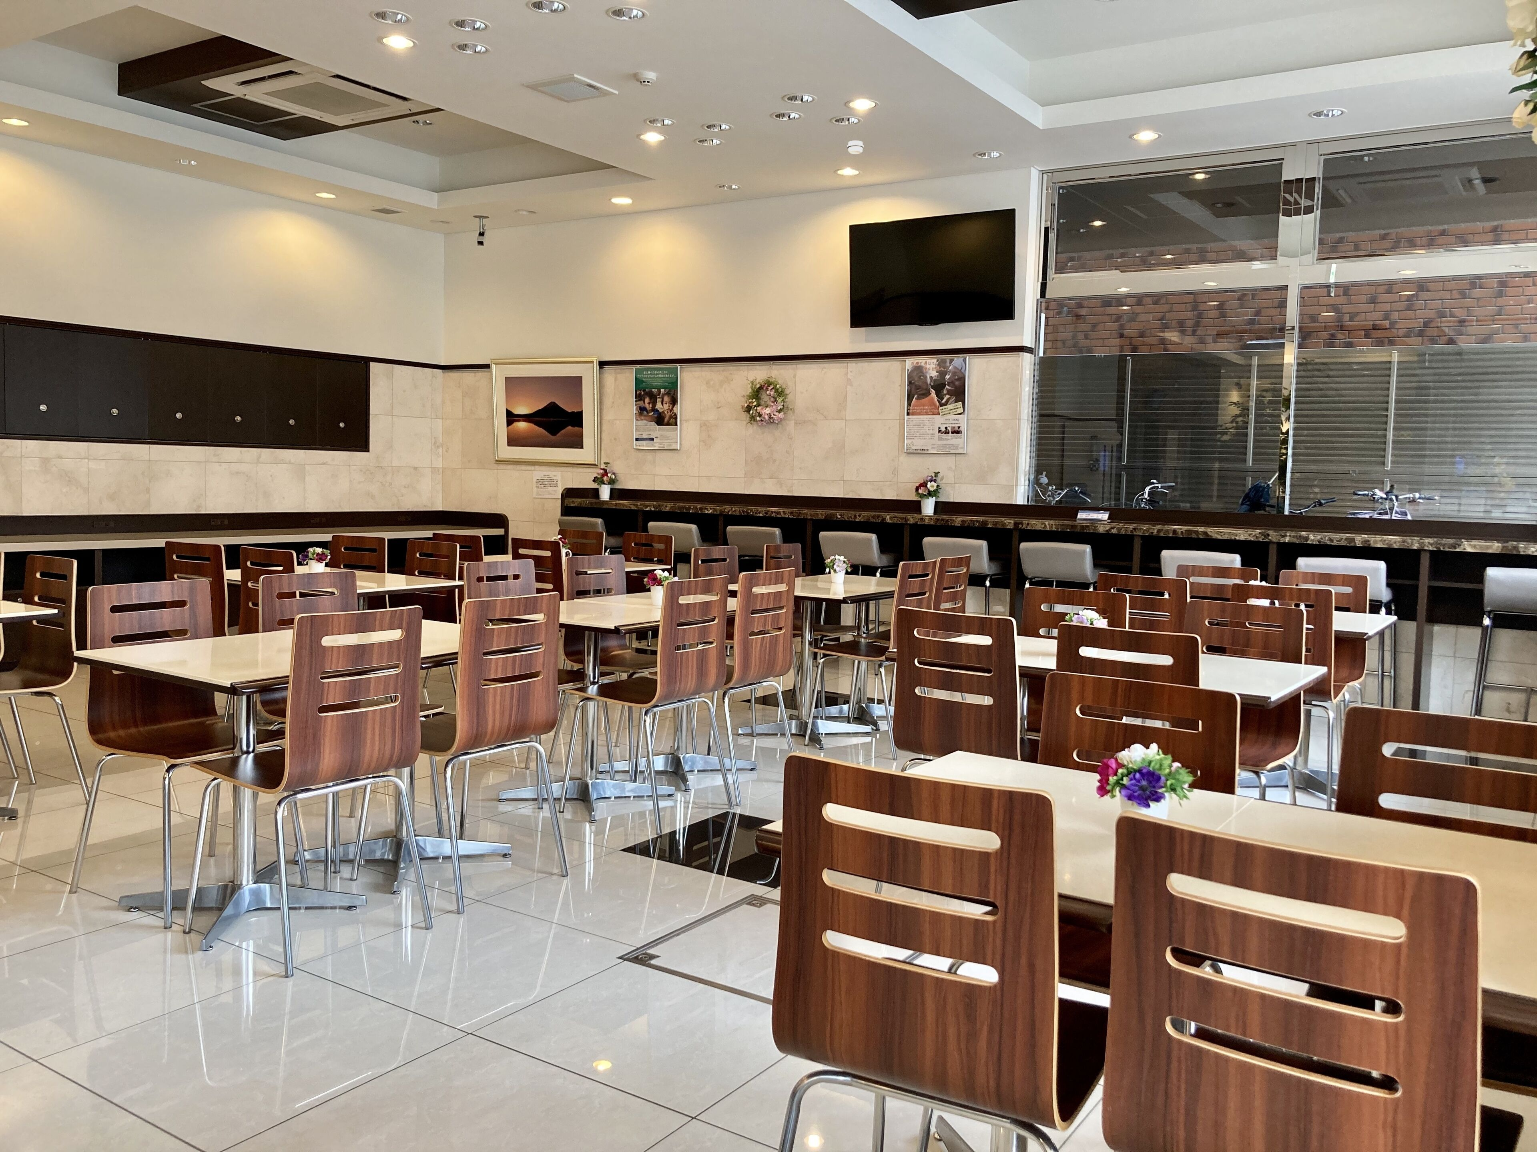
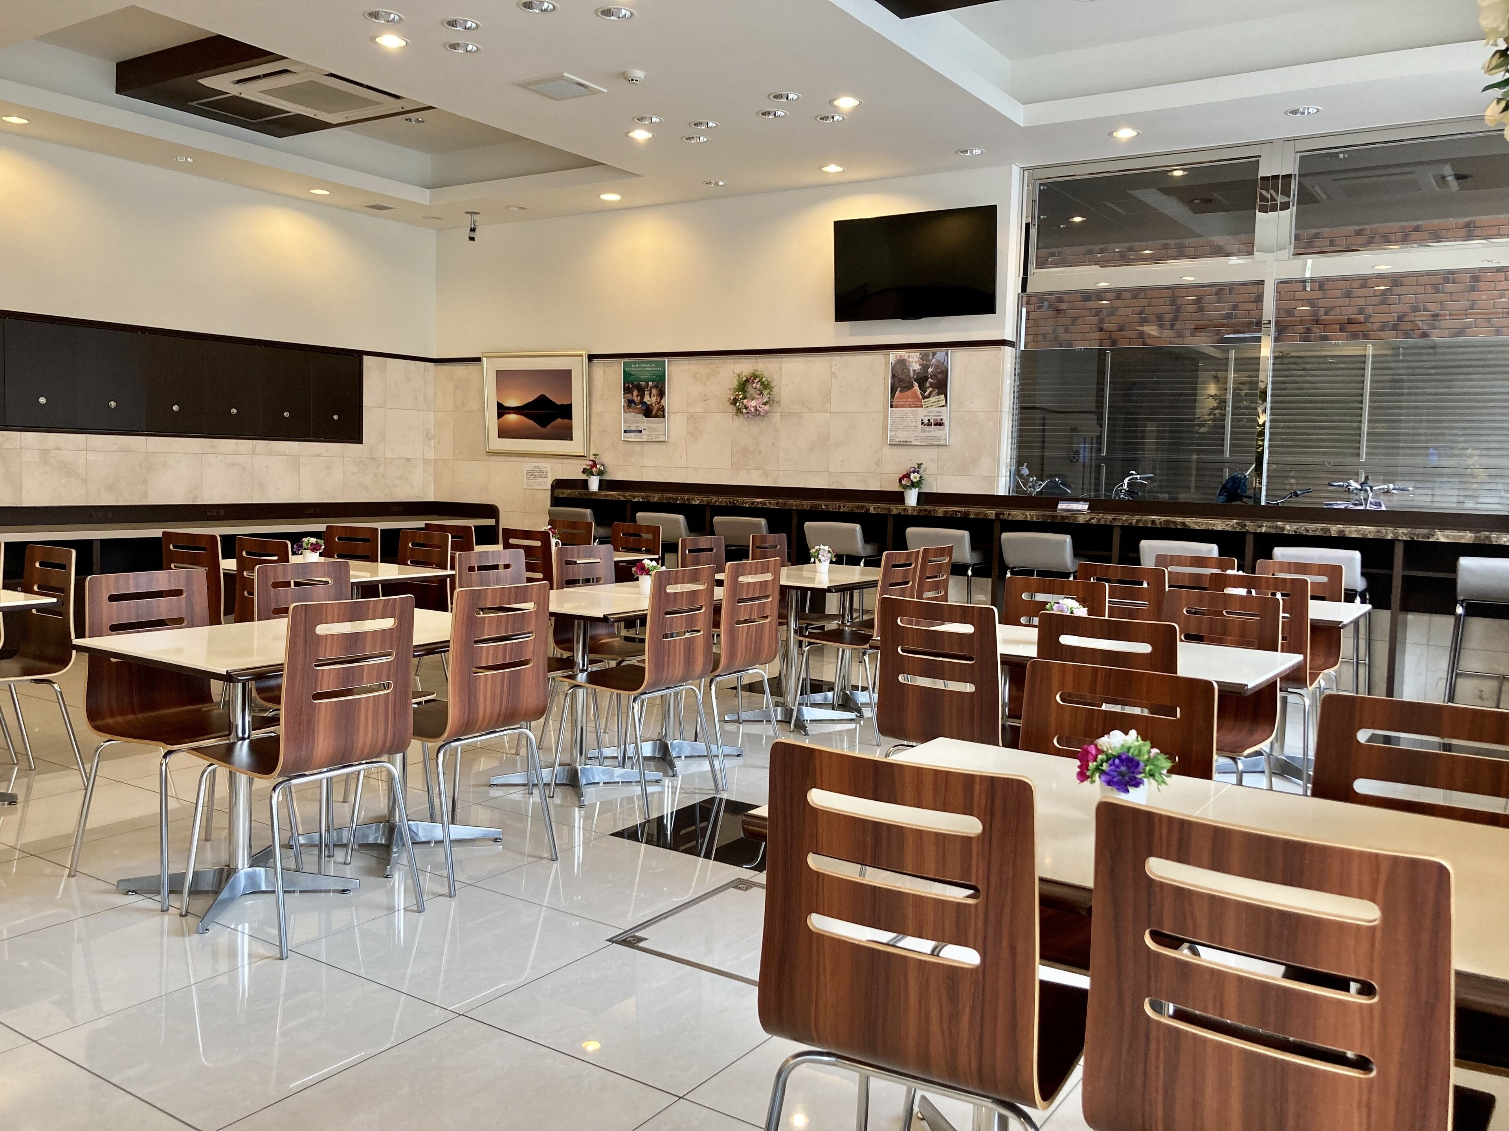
- smoke detector [846,140,864,155]
